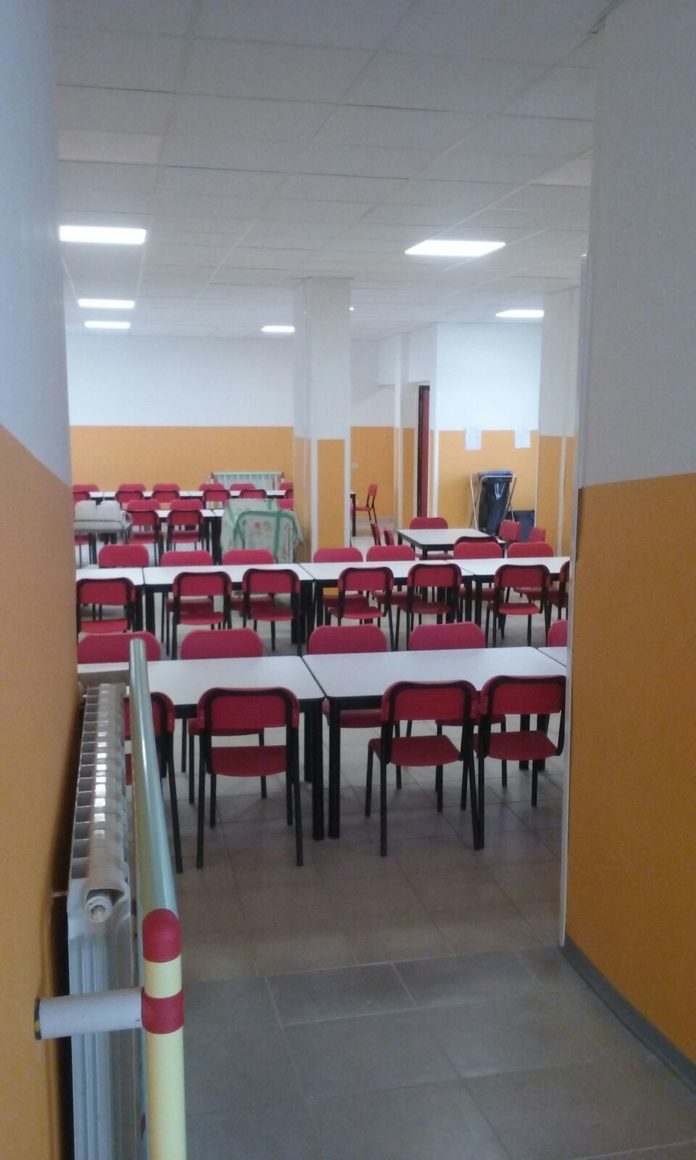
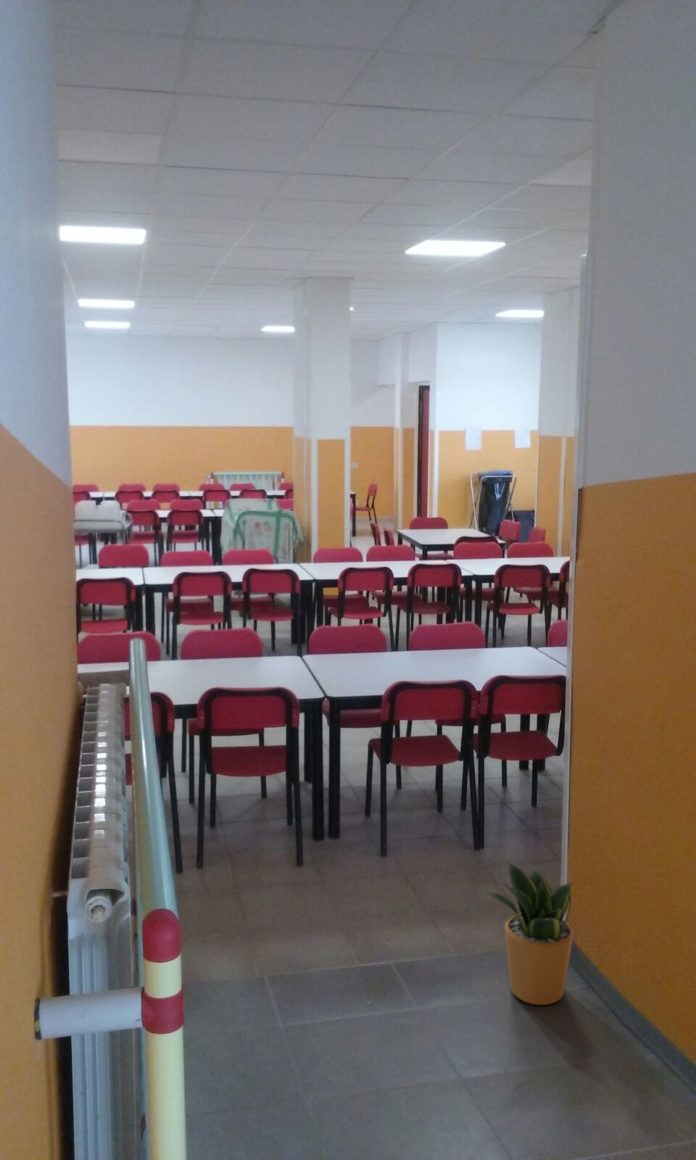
+ potted plant [484,859,575,1006]
